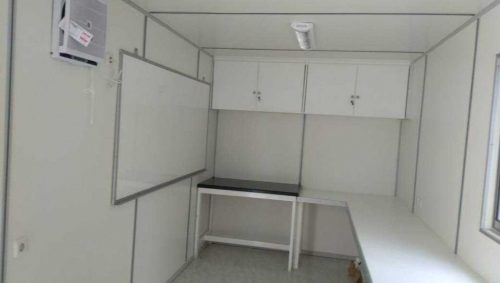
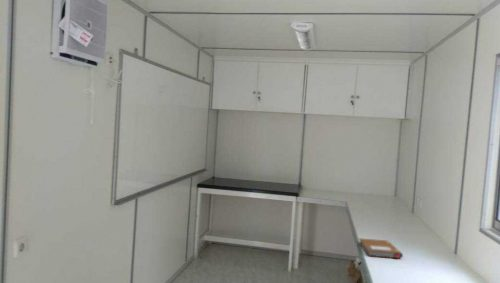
+ notebook [357,237,404,259]
